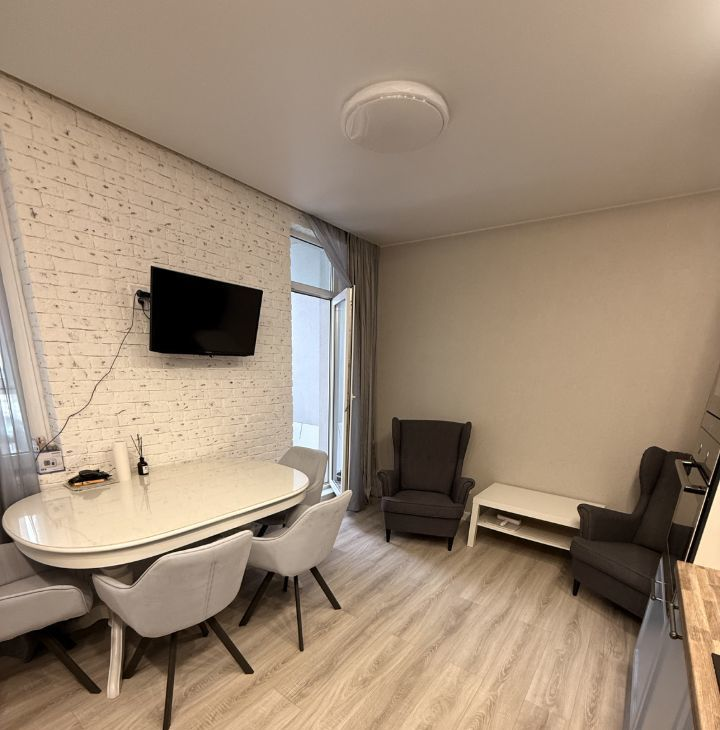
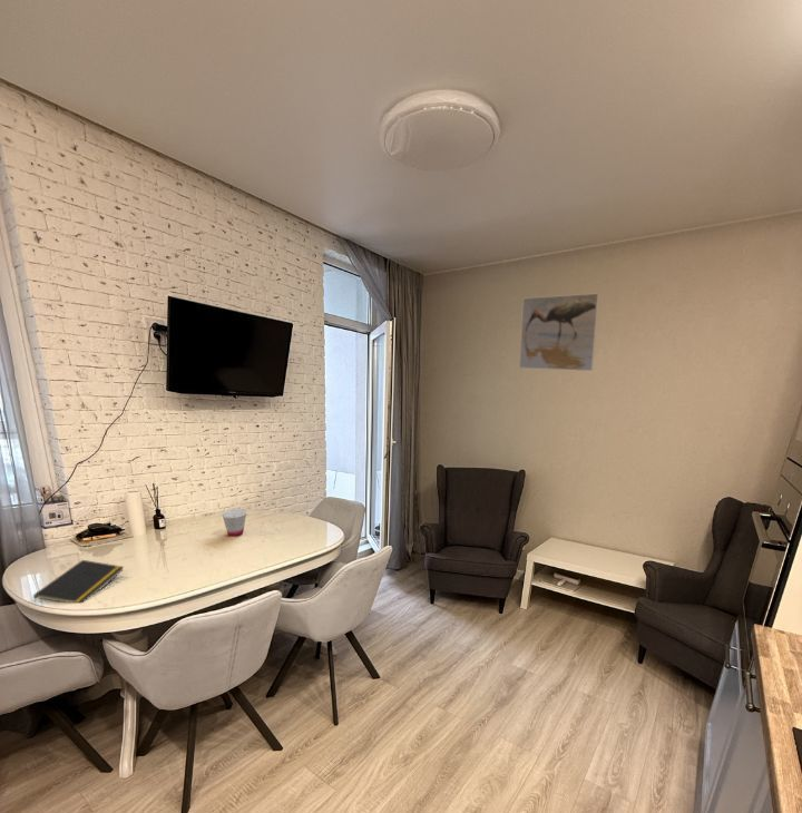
+ cup [222,508,247,538]
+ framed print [518,292,600,372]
+ notepad [32,559,125,604]
